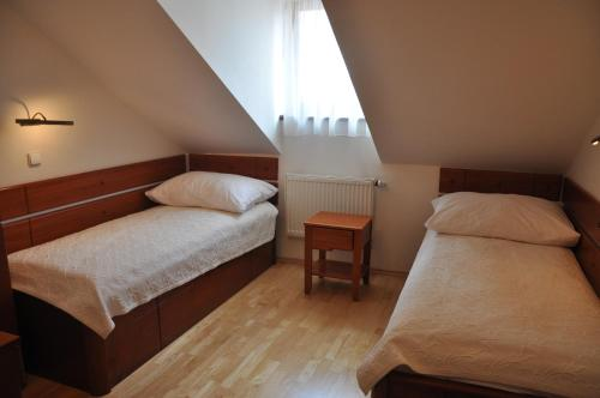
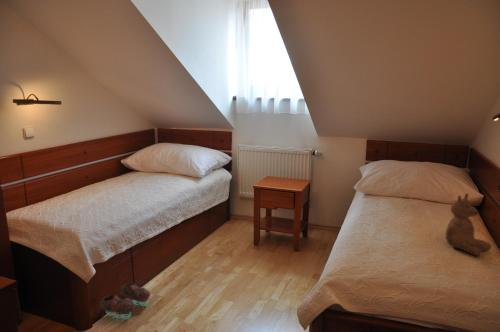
+ shoe [99,282,151,320]
+ teddy bear [445,193,492,257]
